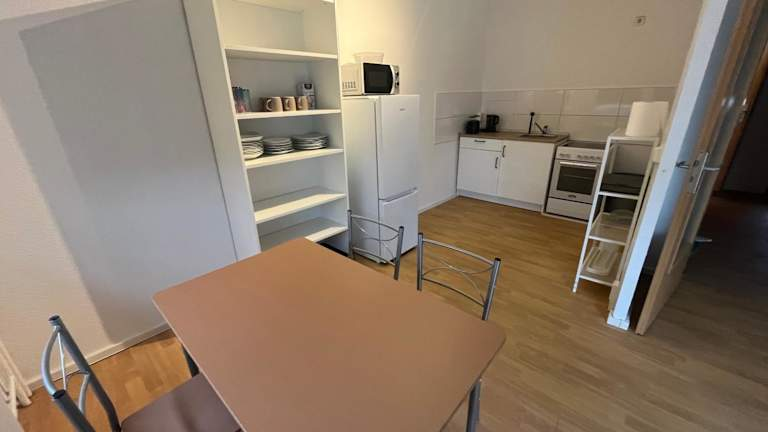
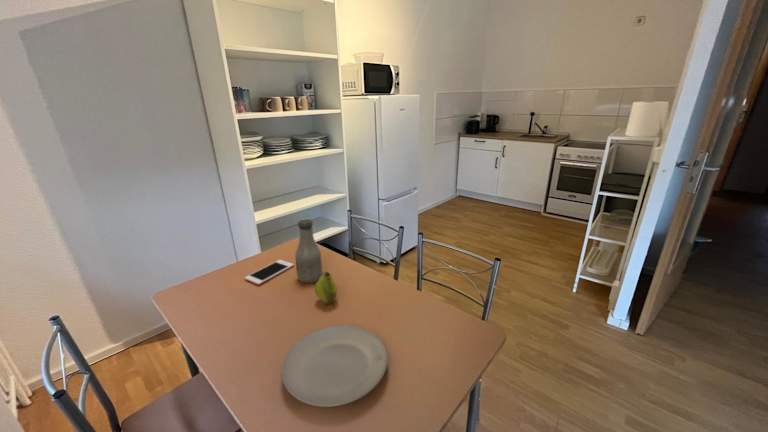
+ cell phone [244,259,295,286]
+ fruit [314,271,338,305]
+ bottle [294,219,323,284]
+ plate [280,325,389,408]
